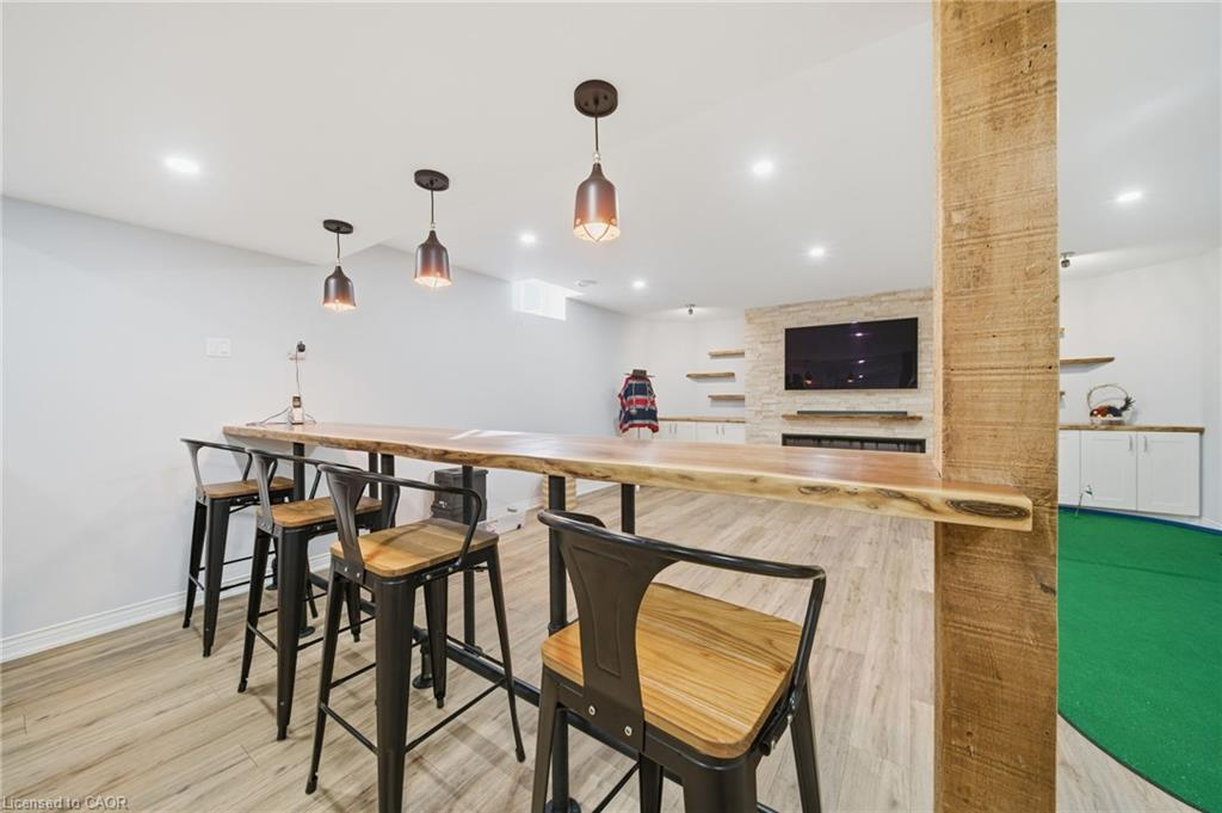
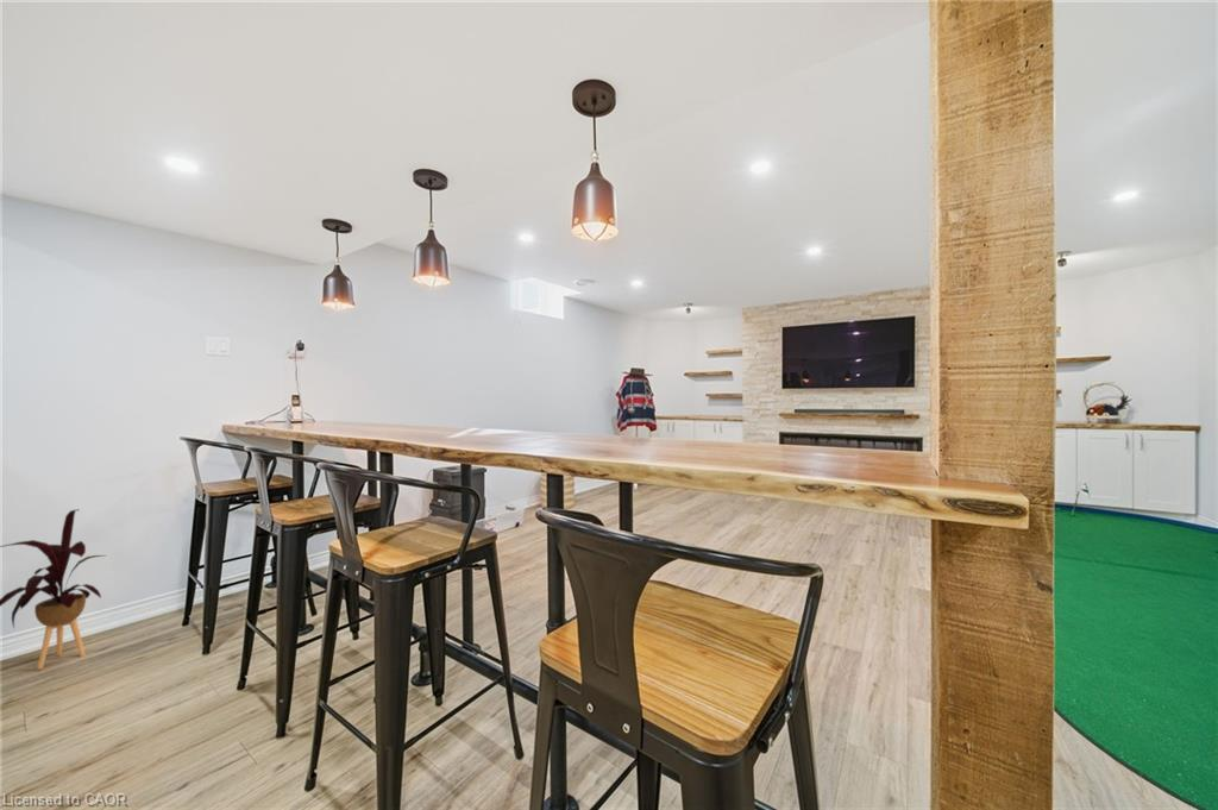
+ house plant [0,508,106,671]
